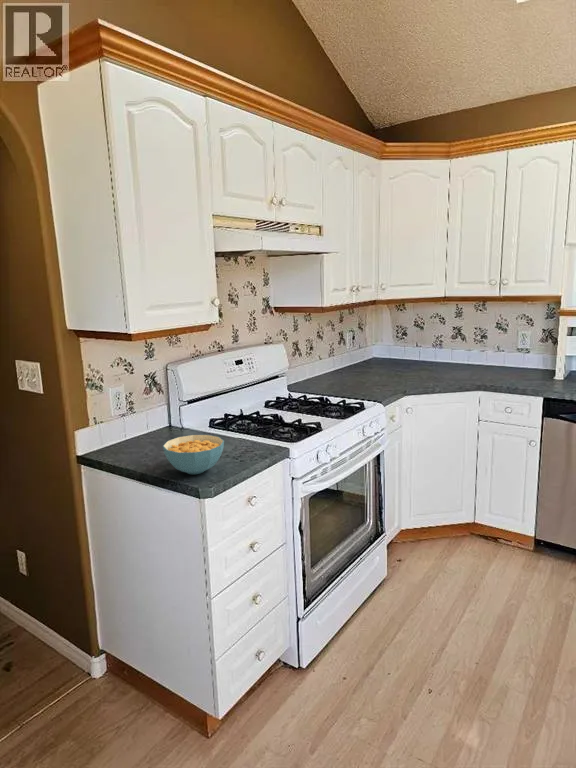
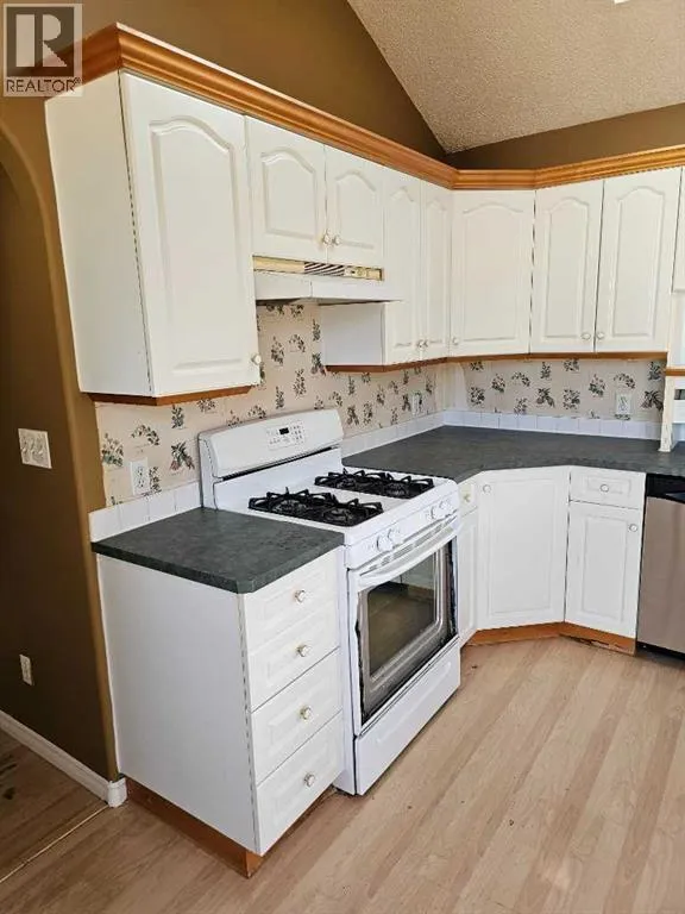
- cereal bowl [162,434,225,475]
